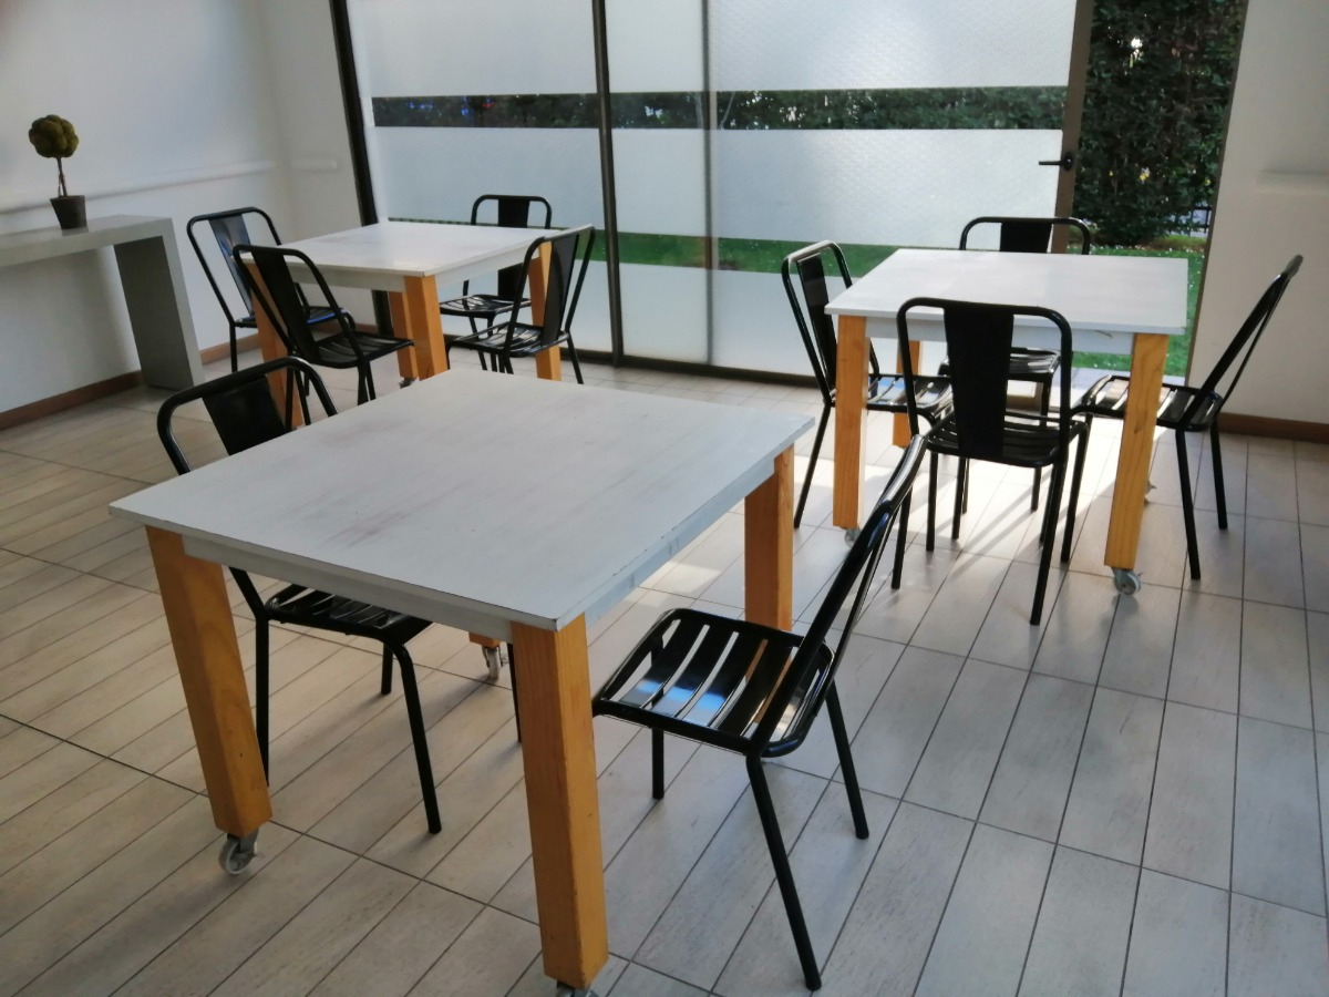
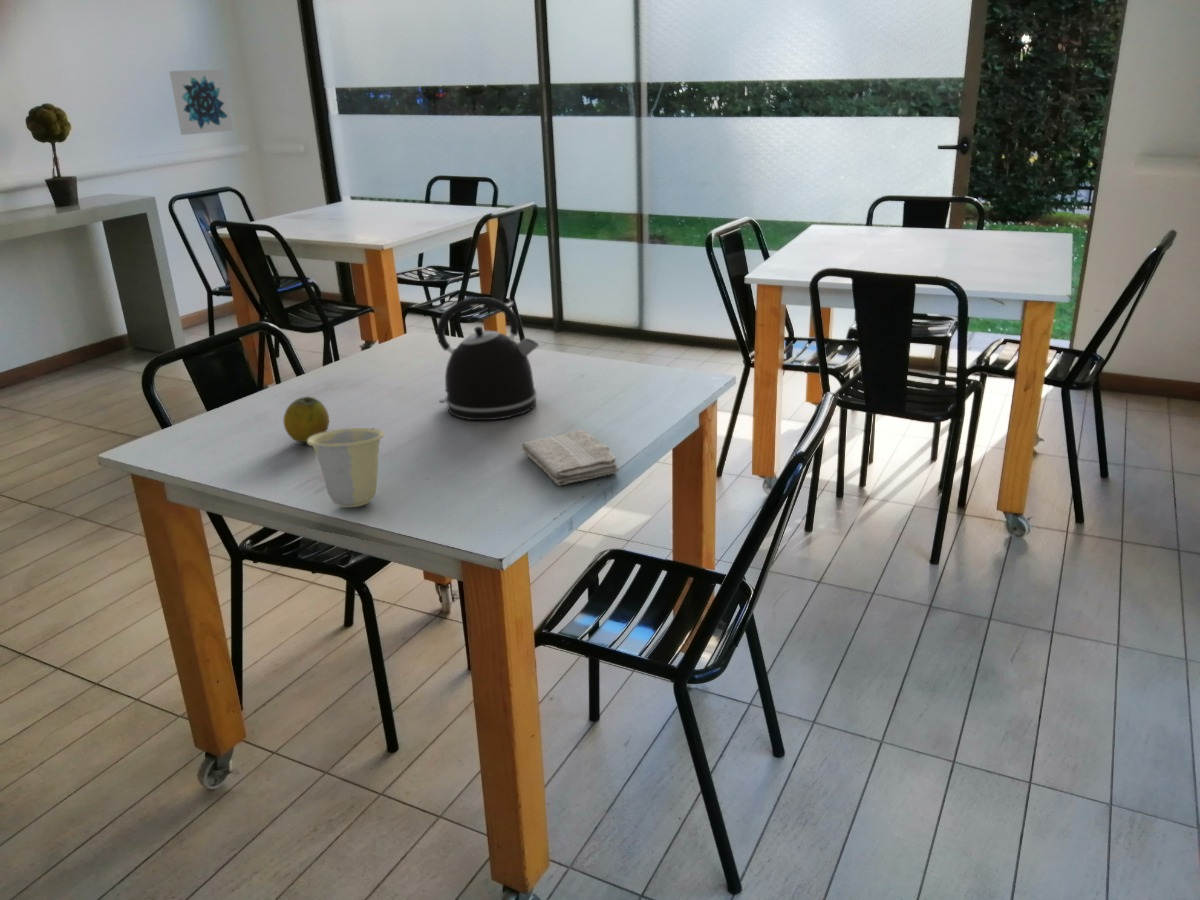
+ wall art [168,69,234,136]
+ cup [306,427,386,508]
+ kettle [436,296,540,421]
+ washcloth [521,429,620,486]
+ fruit [282,396,330,443]
